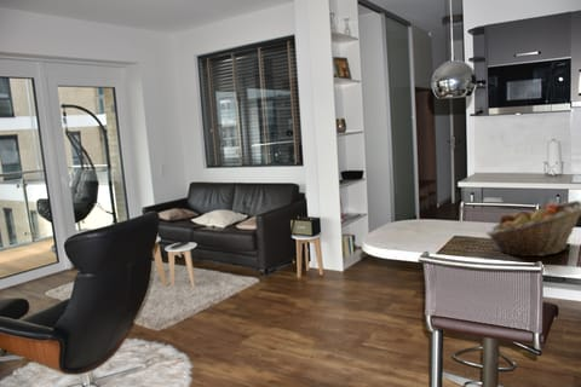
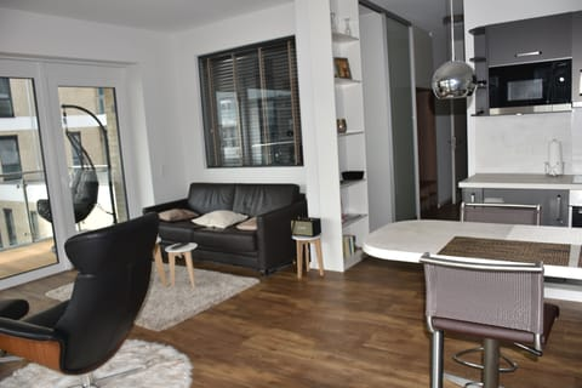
- fruit basket [485,200,581,258]
